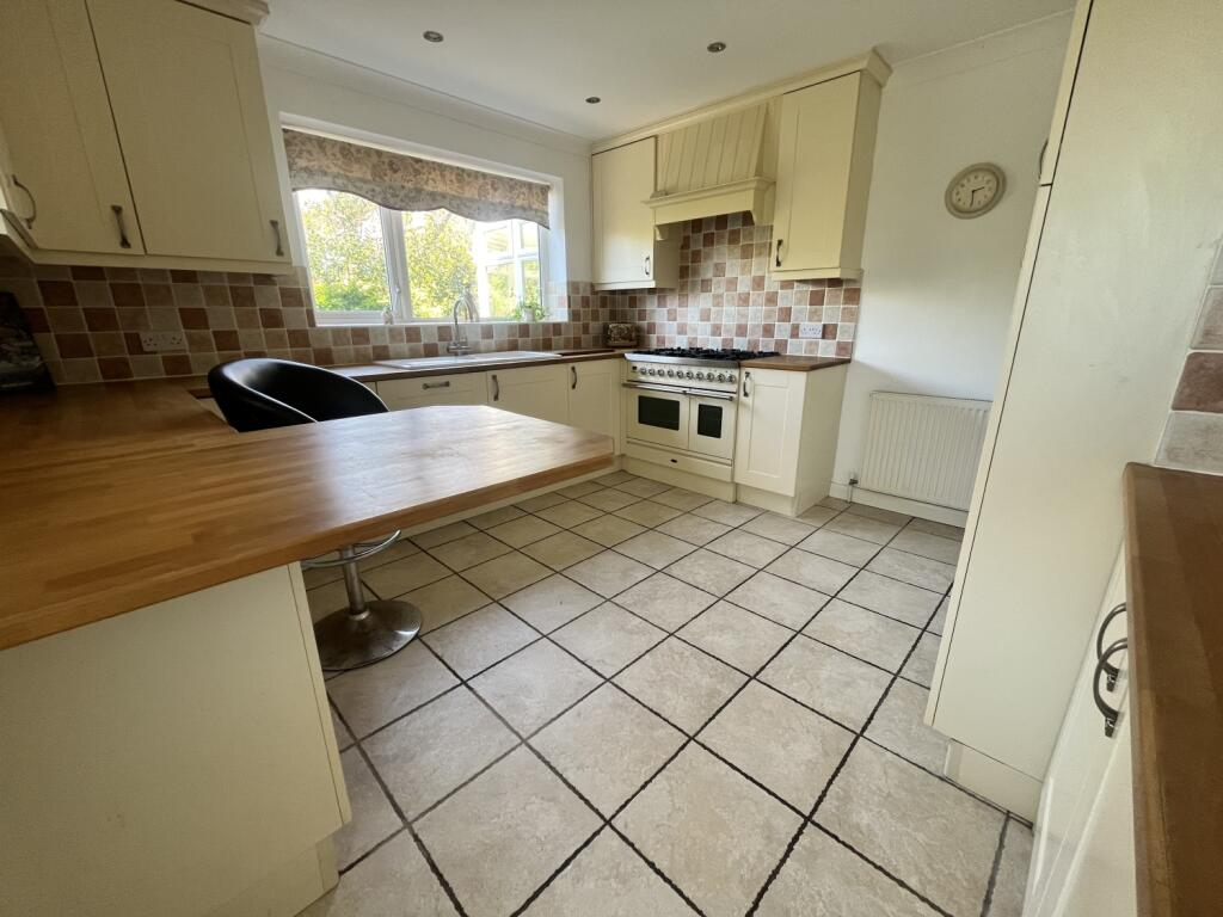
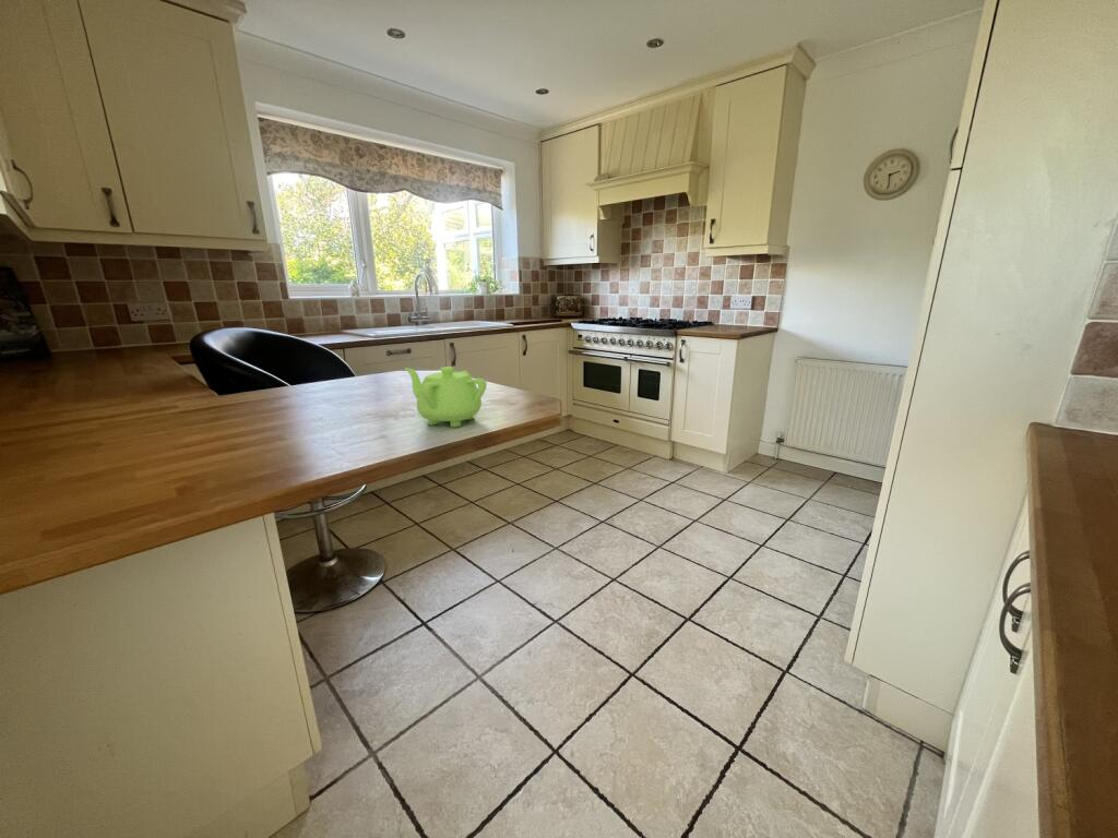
+ teapot [403,366,488,429]
